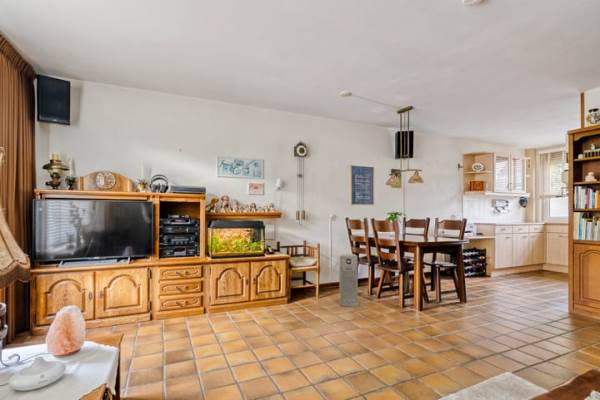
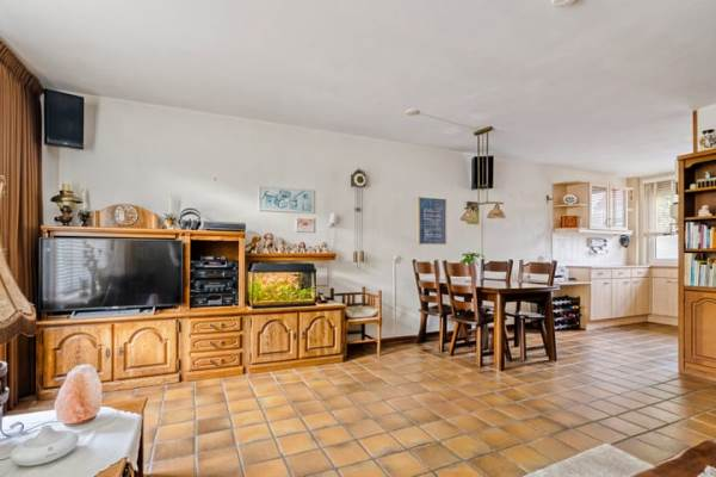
- air purifier [338,253,359,308]
